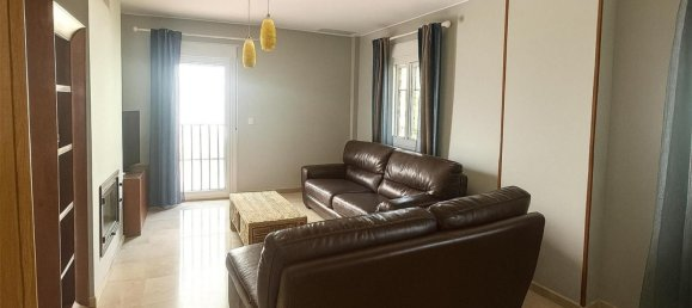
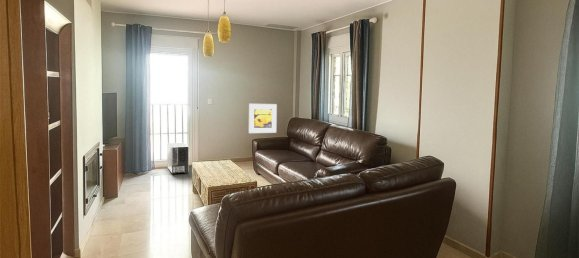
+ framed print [248,103,278,134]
+ air purifier [166,142,190,175]
